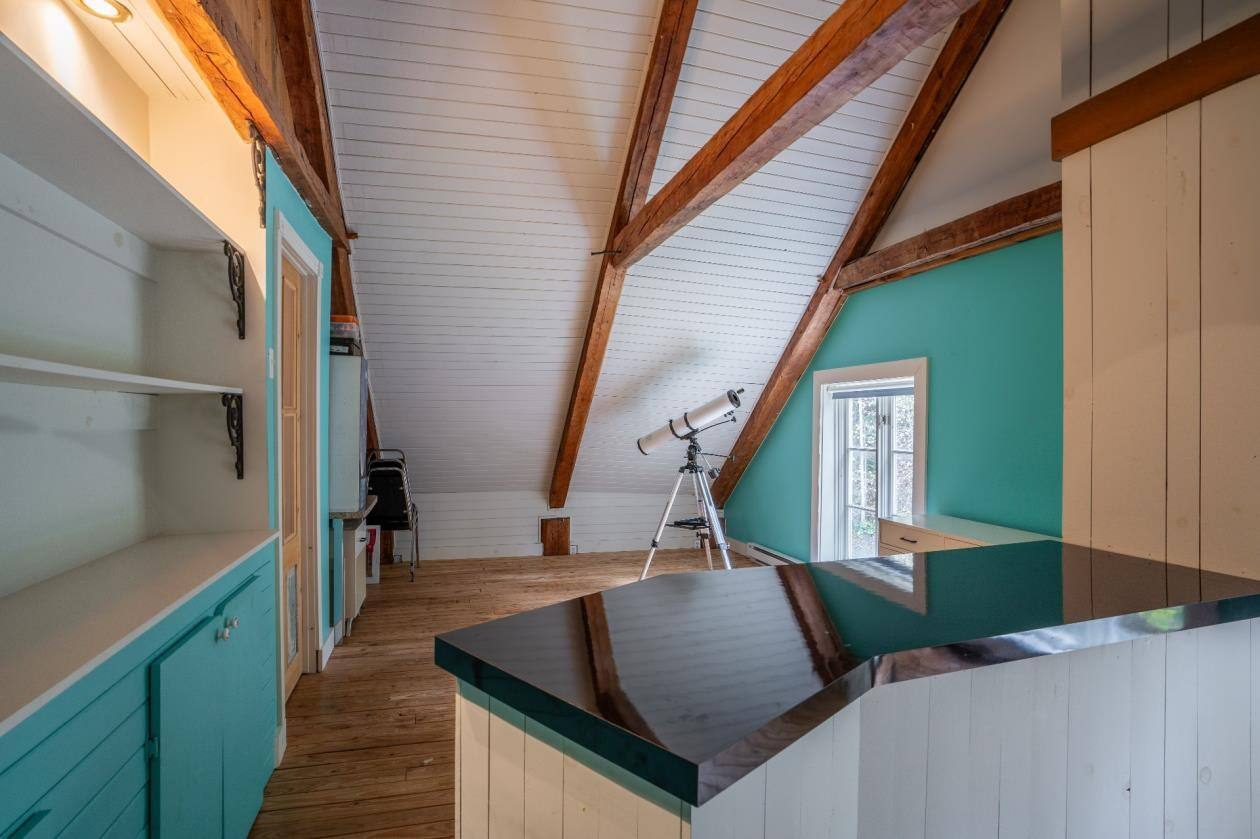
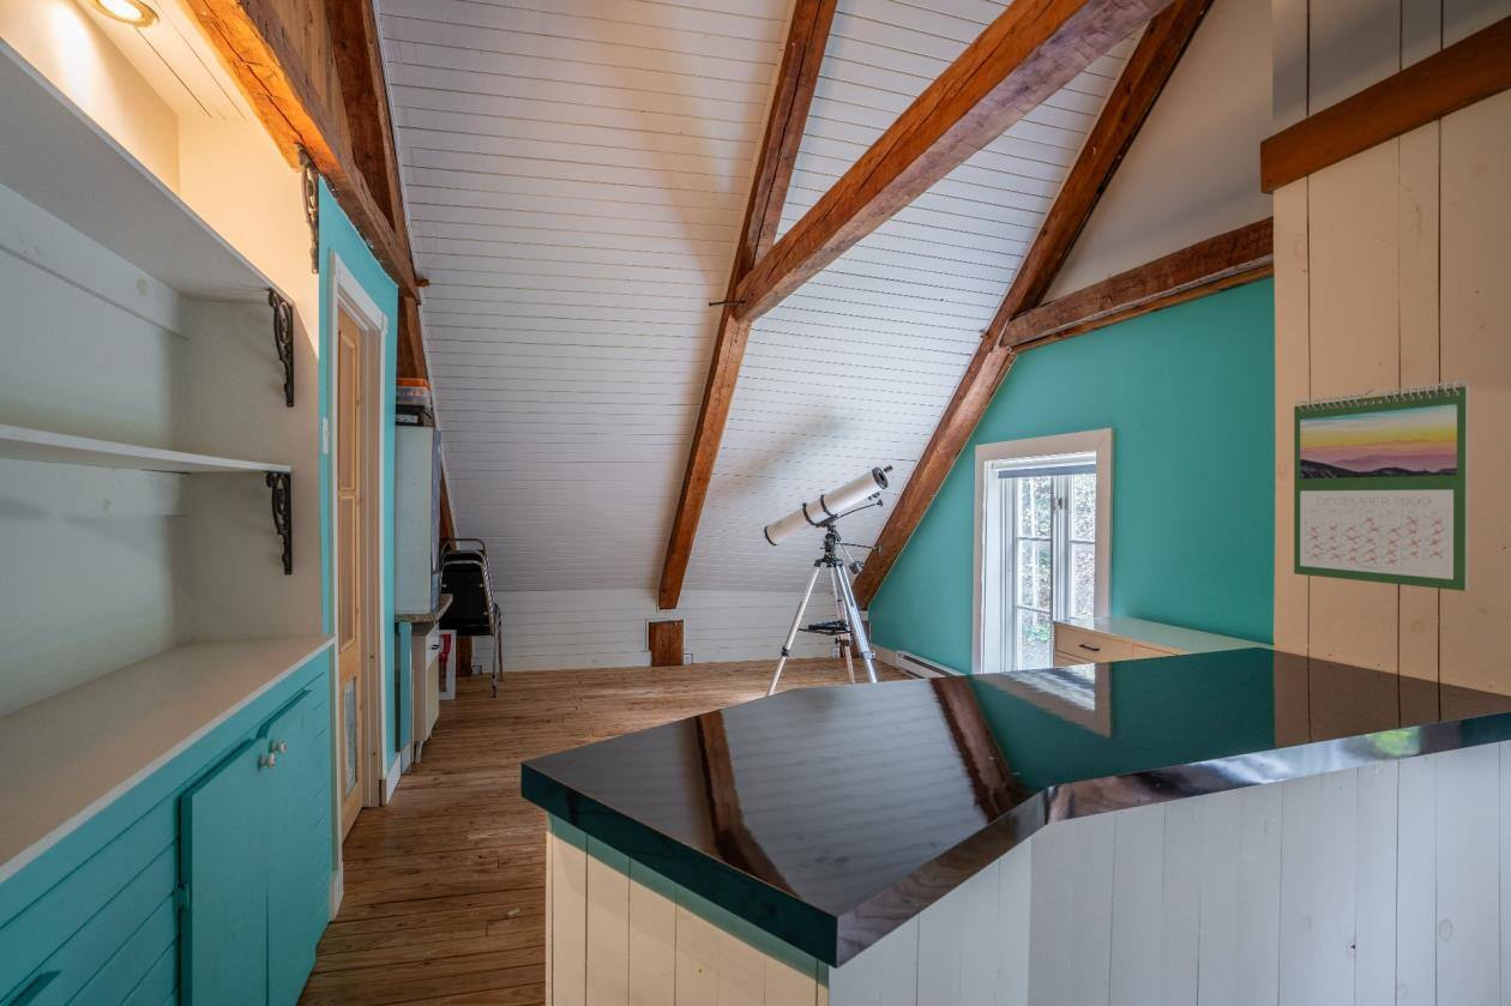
+ calendar [1293,380,1470,592]
